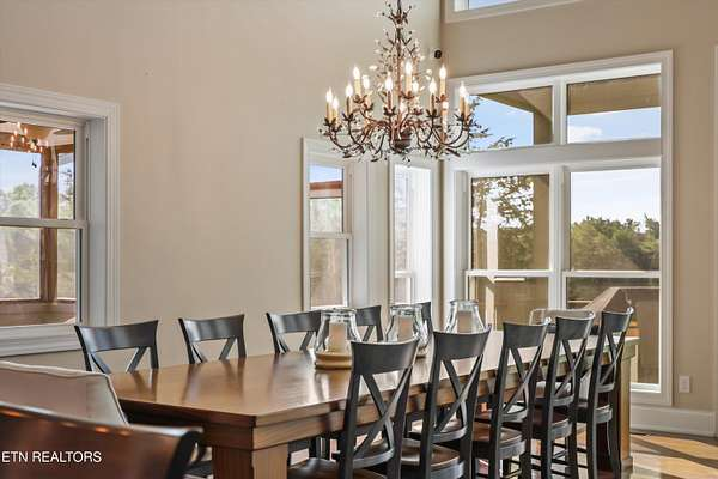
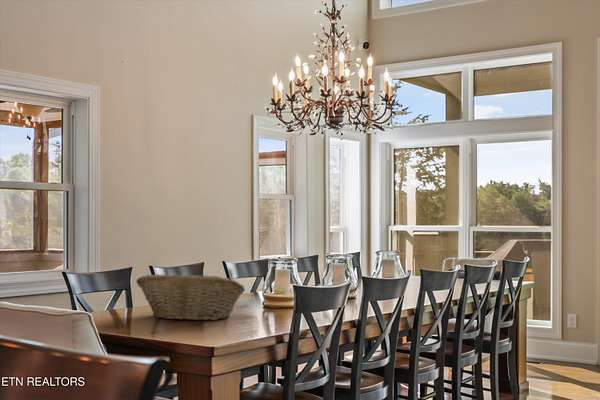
+ fruit basket [135,274,246,322]
